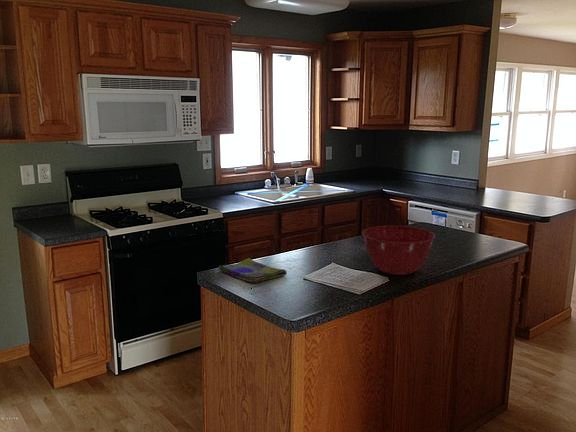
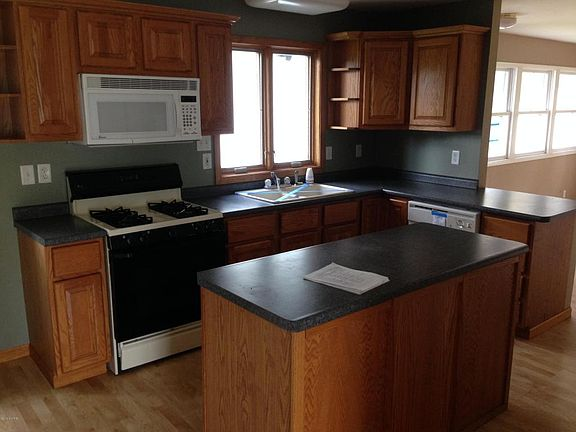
- dish towel [217,257,288,284]
- mixing bowl [361,225,436,276]
